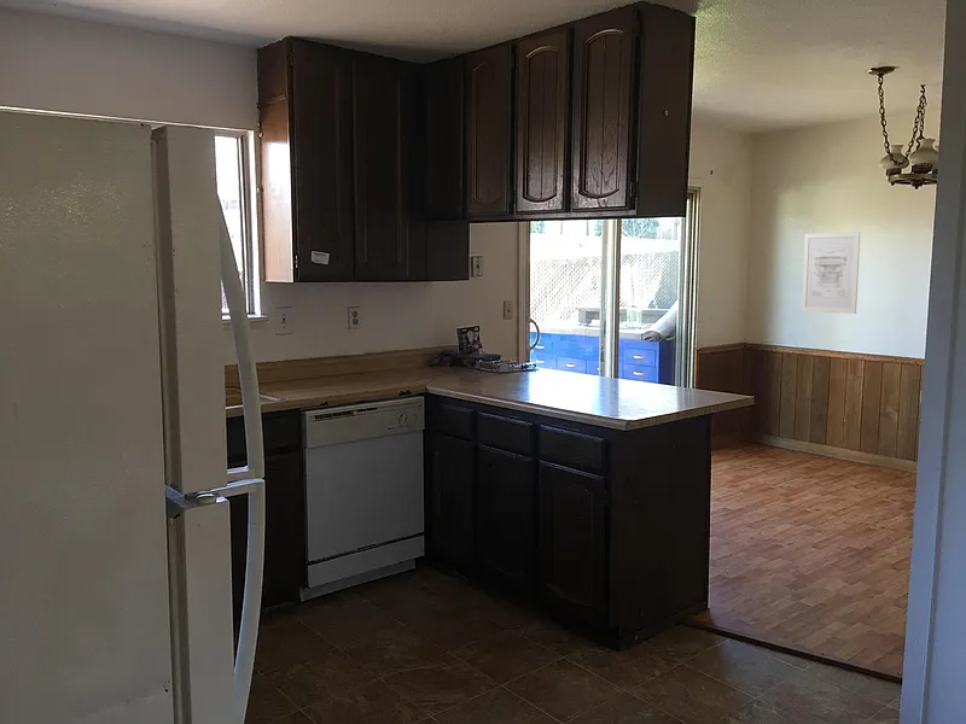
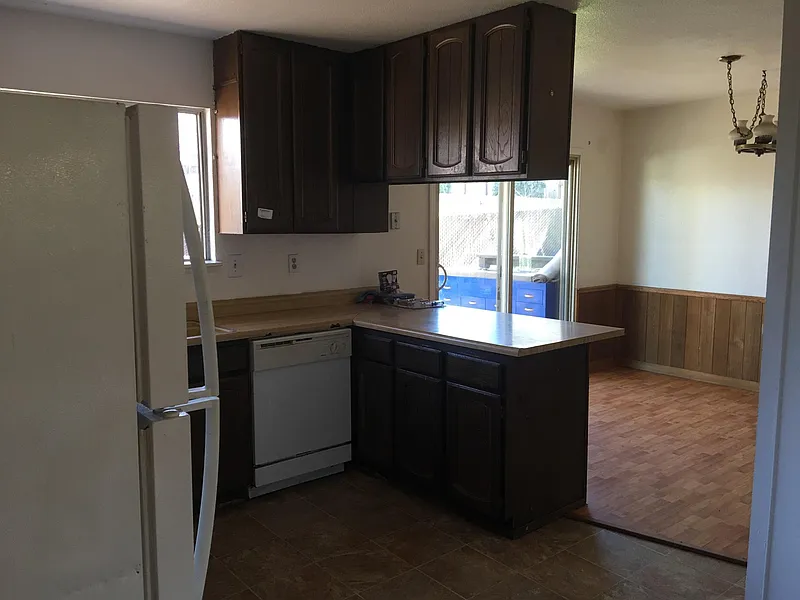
- wall art [801,230,861,315]
